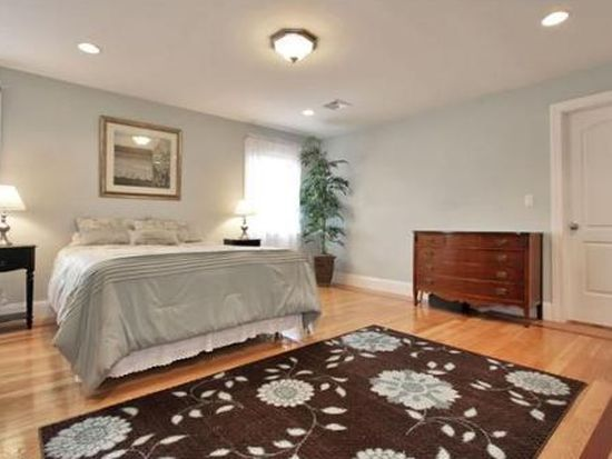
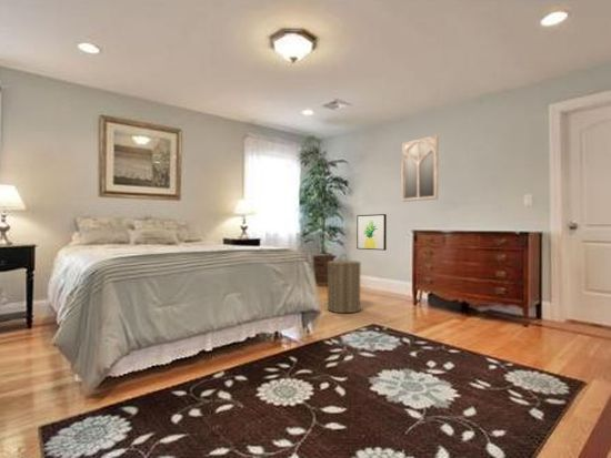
+ wall art [355,213,388,252]
+ laundry hamper [327,253,361,314]
+ home mirror [401,134,439,203]
